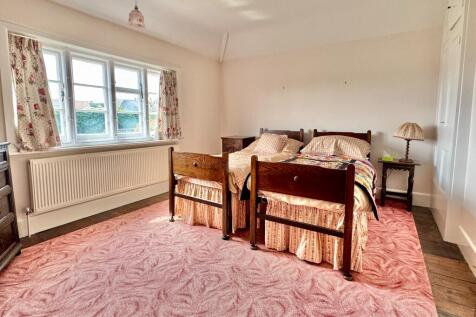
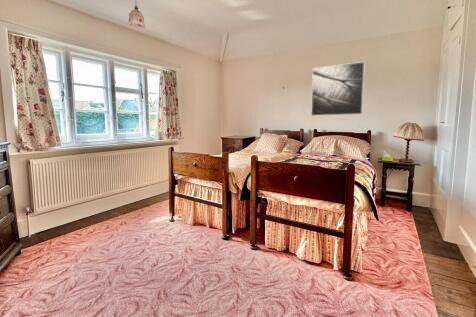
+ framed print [310,61,366,117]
